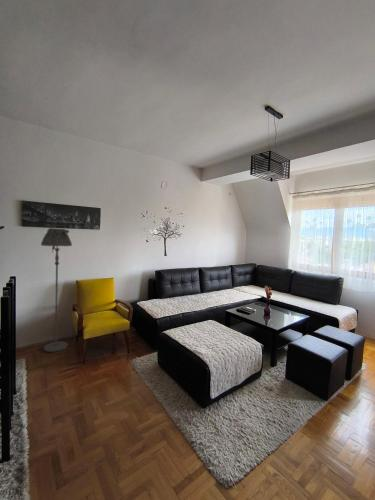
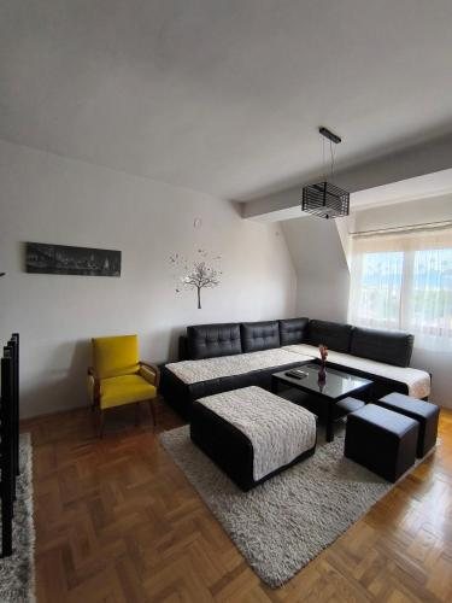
- floor lamp [40,227,73,353]
